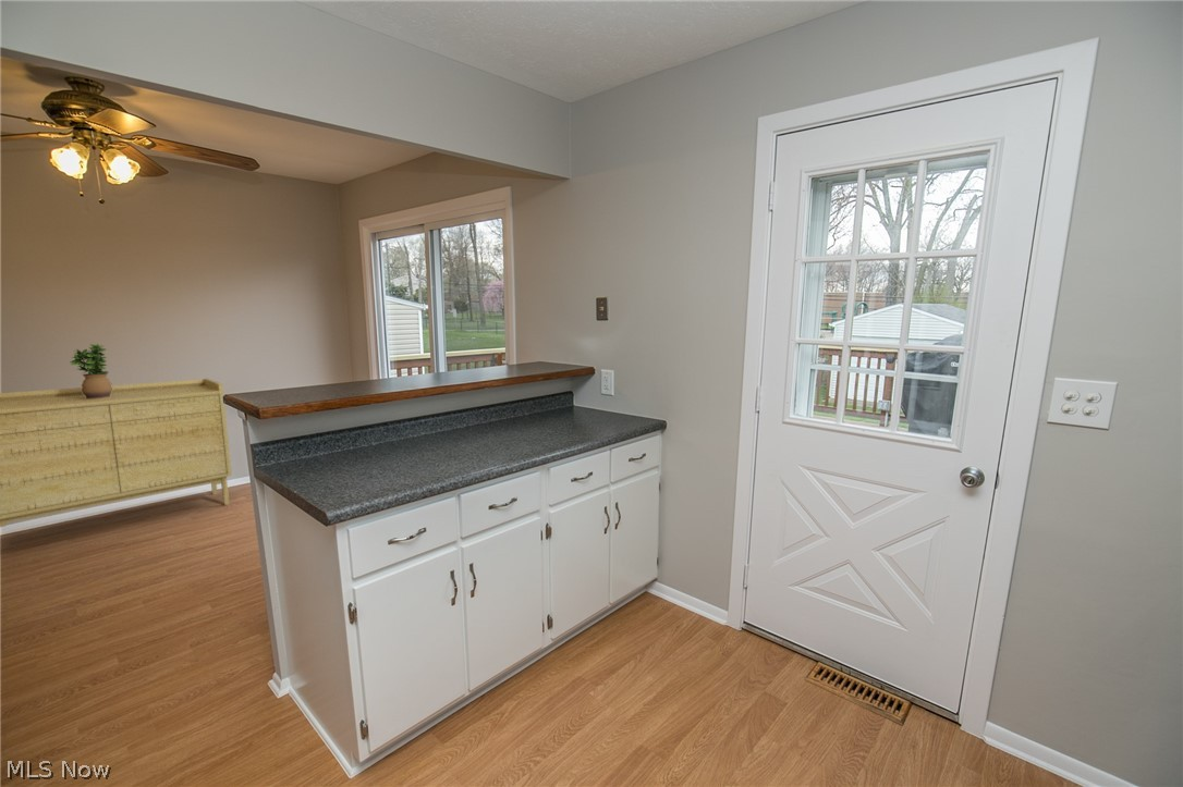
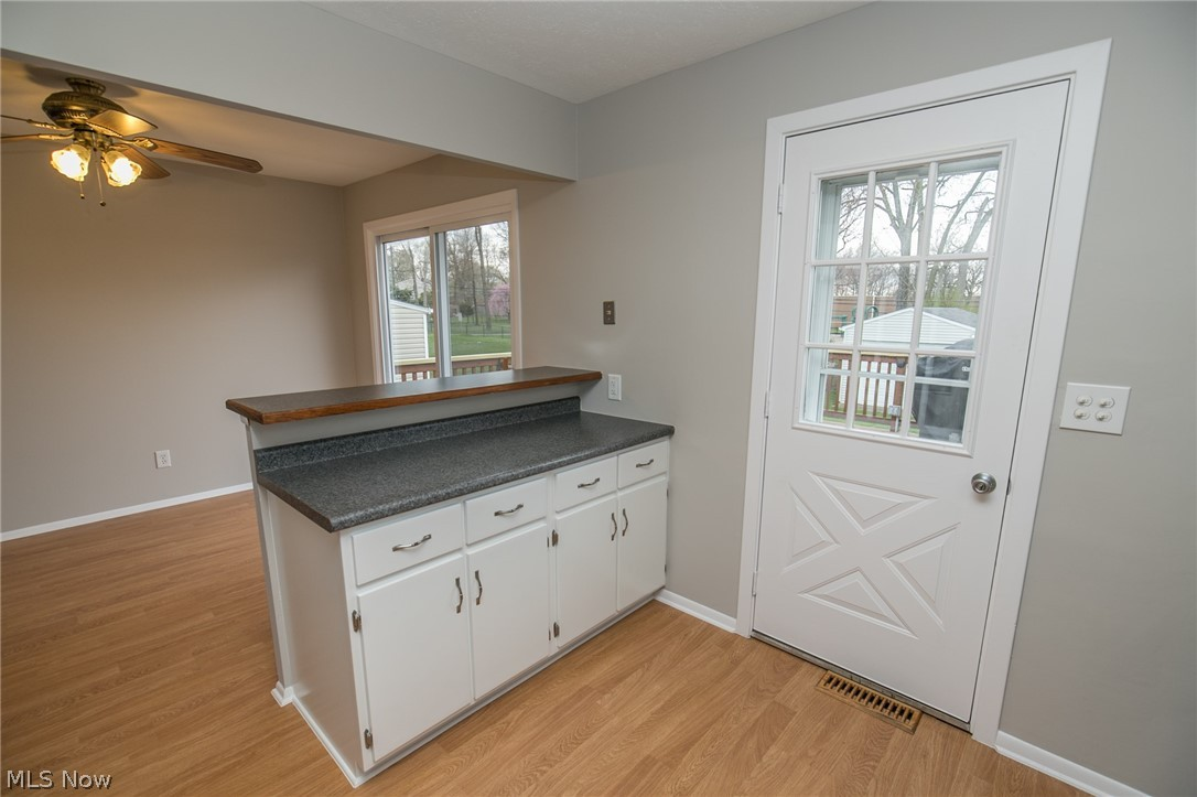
- potted plant [69,343,113,399]
- sideboard [0,378,233,528]
